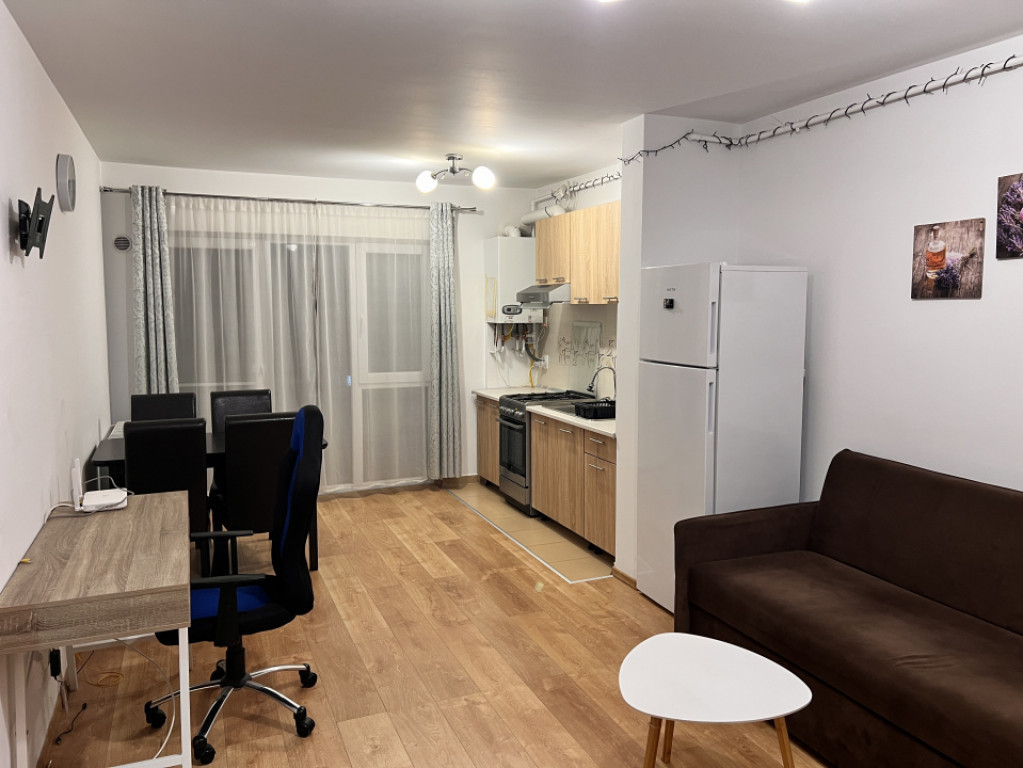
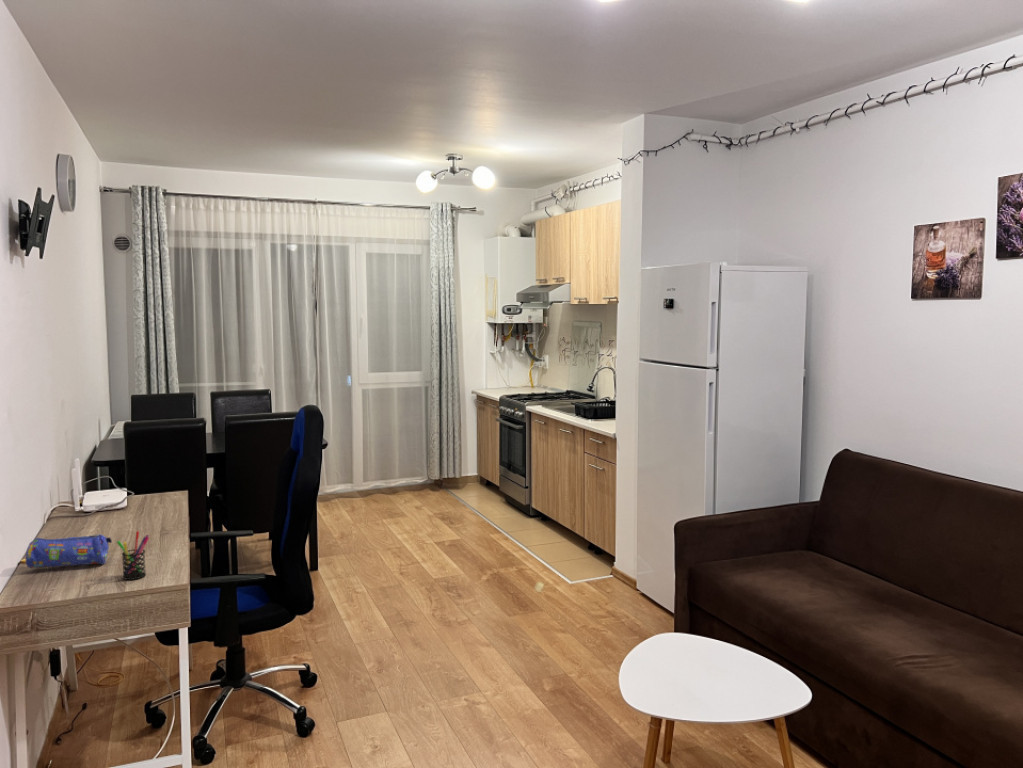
+ pencil case [25,533,113,569]
+ pen holder [116,530,150,581]
